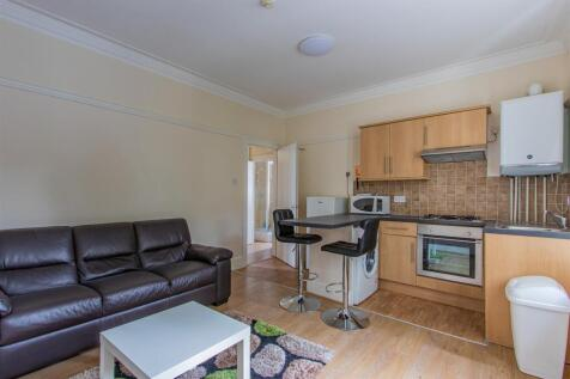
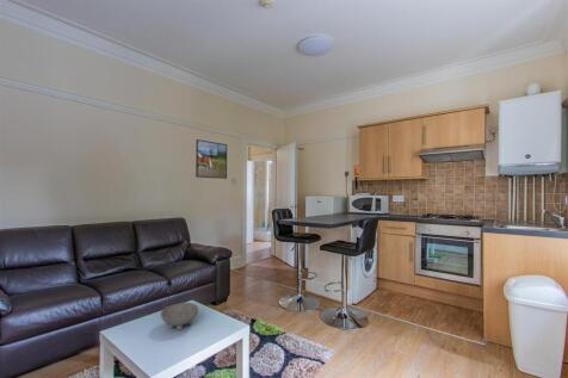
+ bowl [160,302,199,331]
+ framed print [195,138,228,180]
